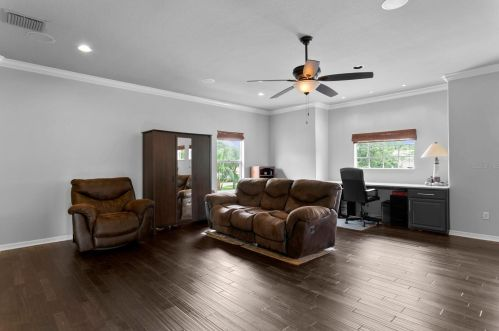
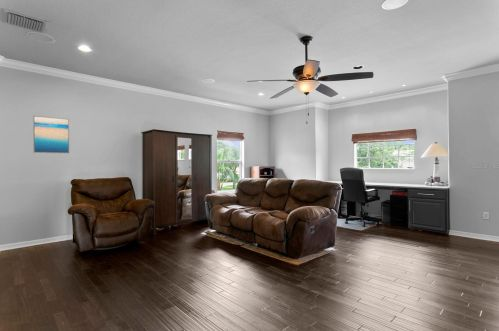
+ wall art [32,115,70,154]
